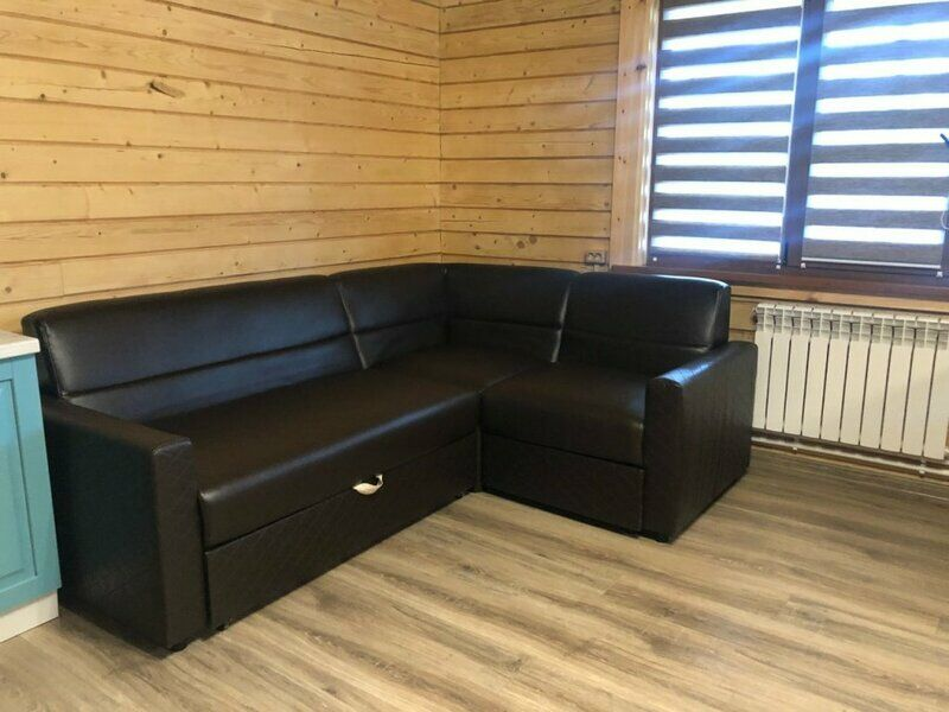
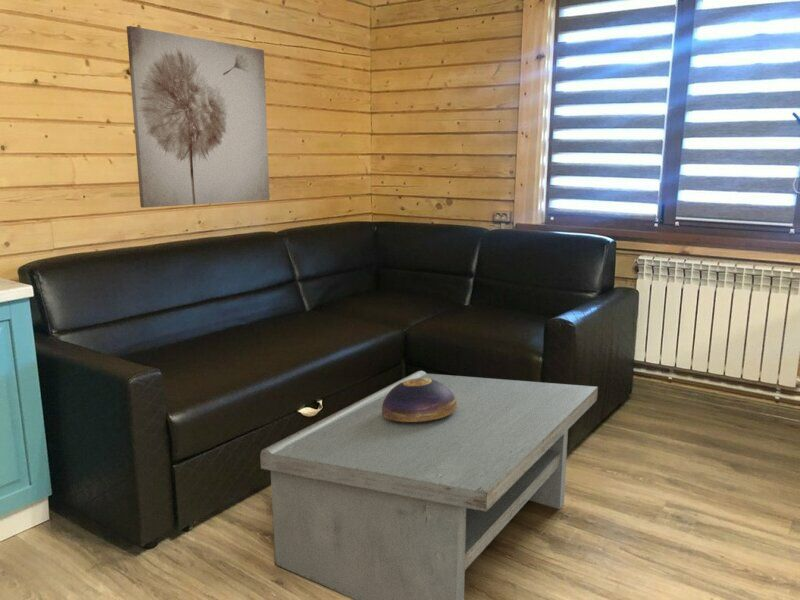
+ decorative bowl [382,378,457,422]
+ wall art [126,25,271,209]
+ coffee table [259,370,599,600]
